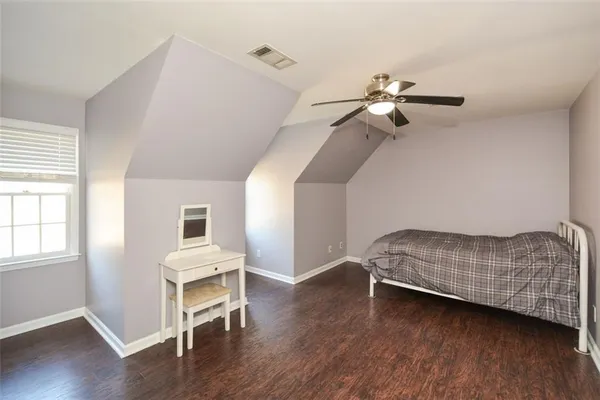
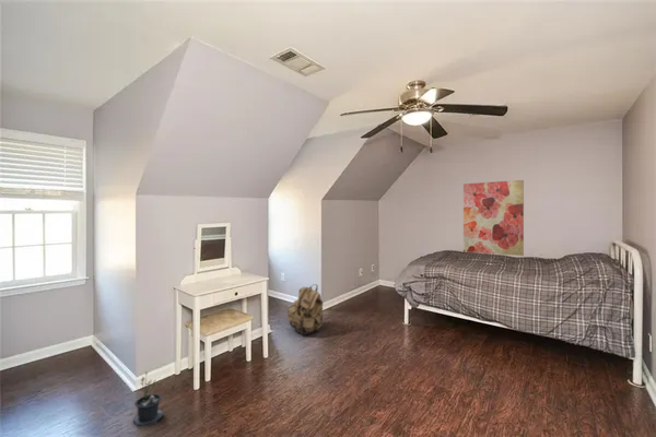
+ backpack [286,283,324,336]
+ potted plant [132,370,164,428]
+ wall art [462,179,525,257]
